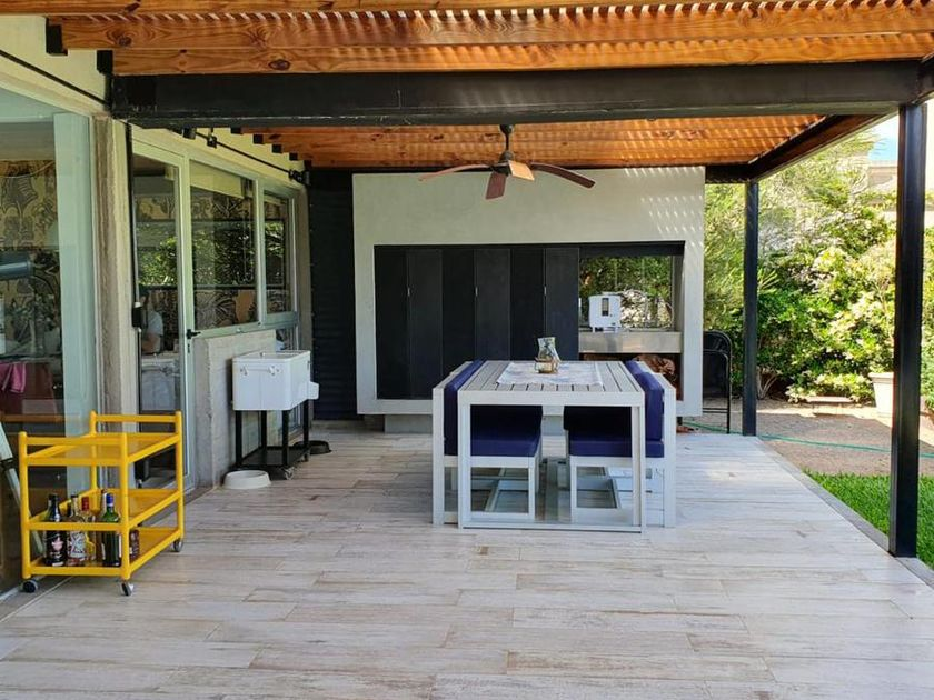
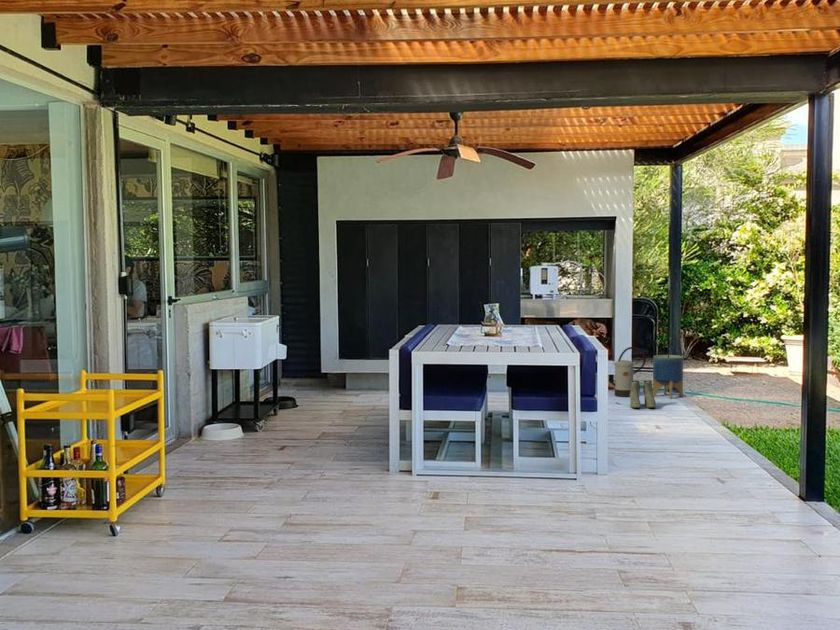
+ watering can [608,346,647,398]
+ planter [652,354,684,399]
+ boots [629,380,657,409]
